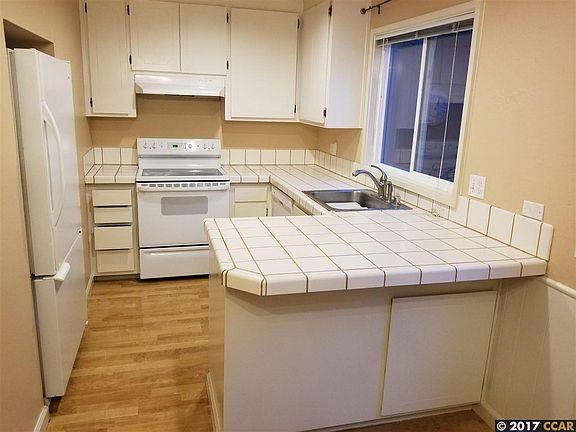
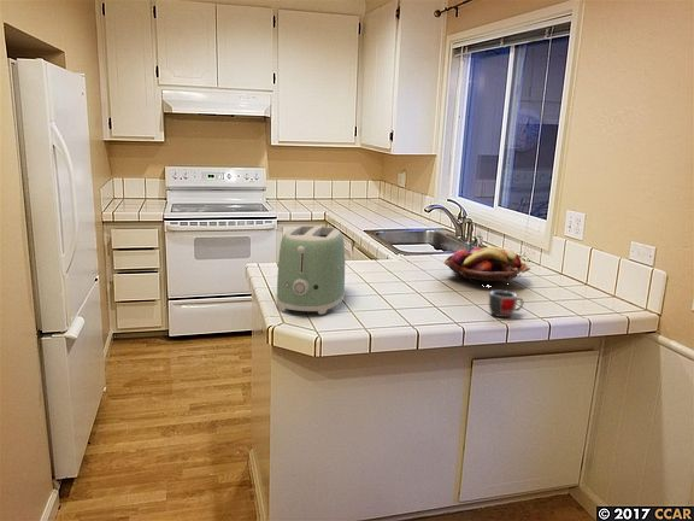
+ fruit basket [443,246,531,287]
+ mug [488,289,524,318]
+ toaster [275,224,346,315]
